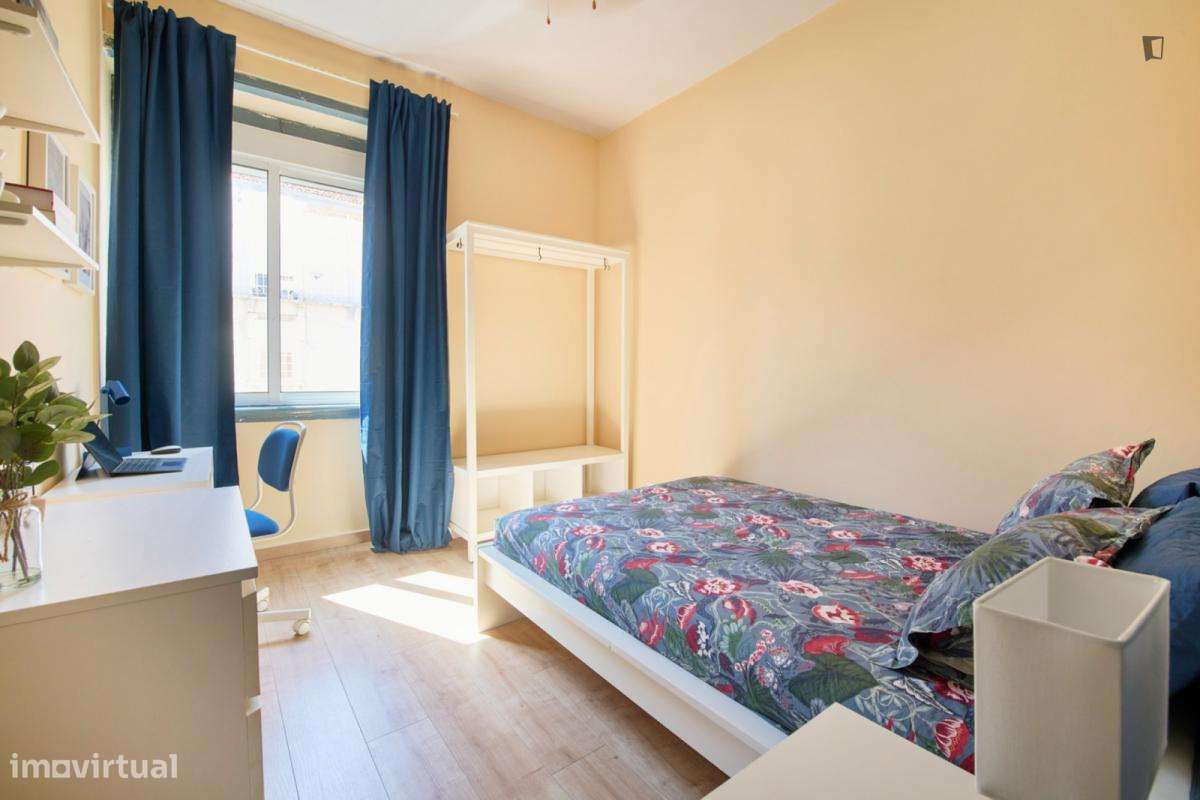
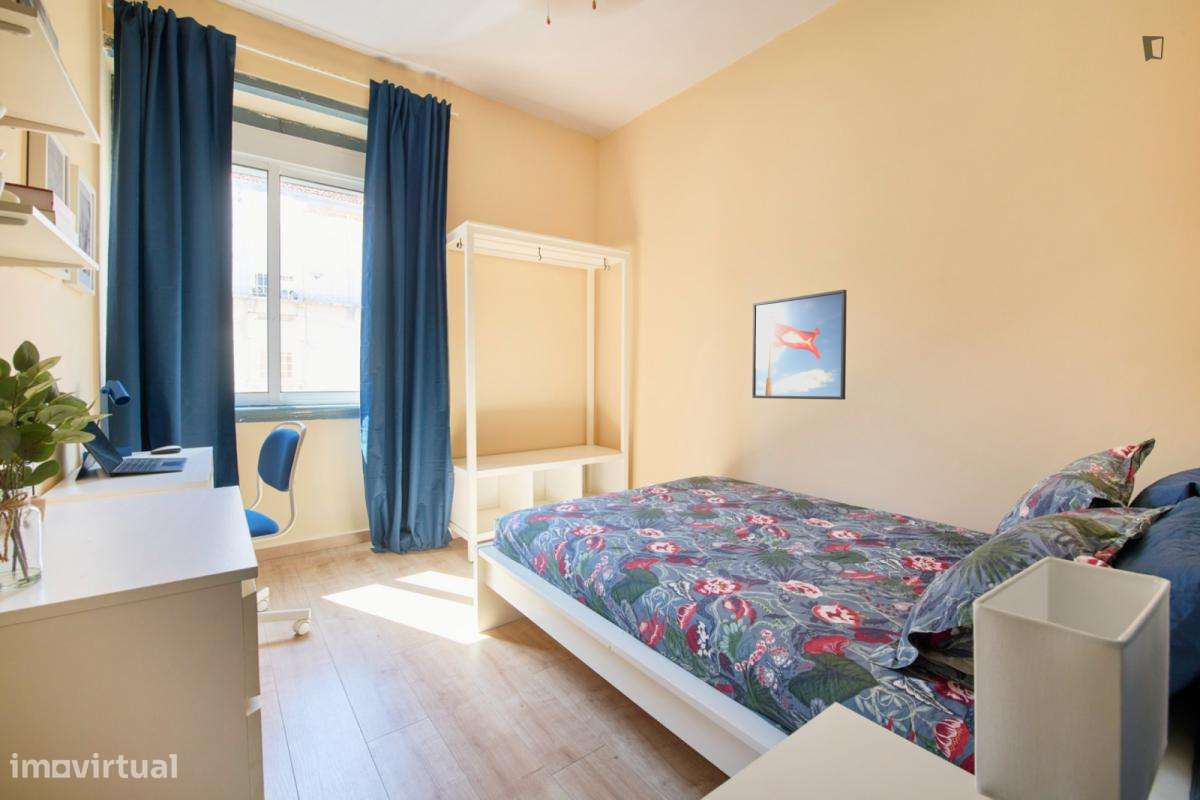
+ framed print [751,289,848,401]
